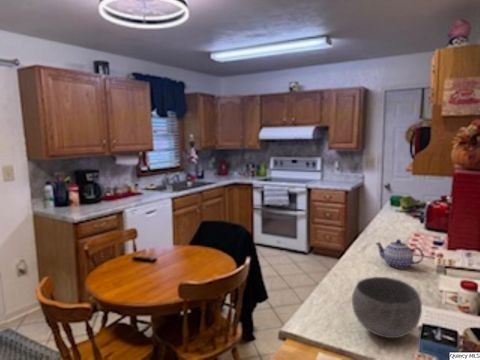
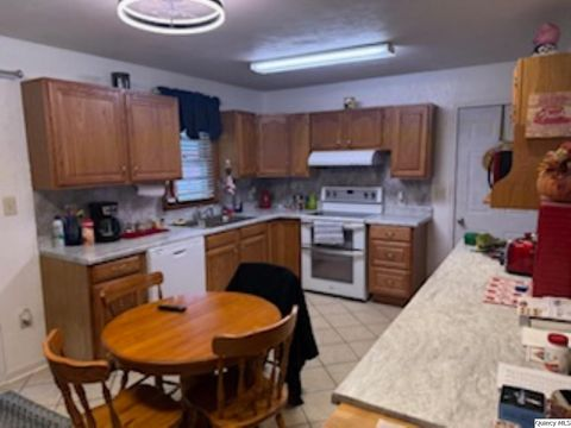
- teapot [374,238,424,269]
- bowl [351,276,423,339]
